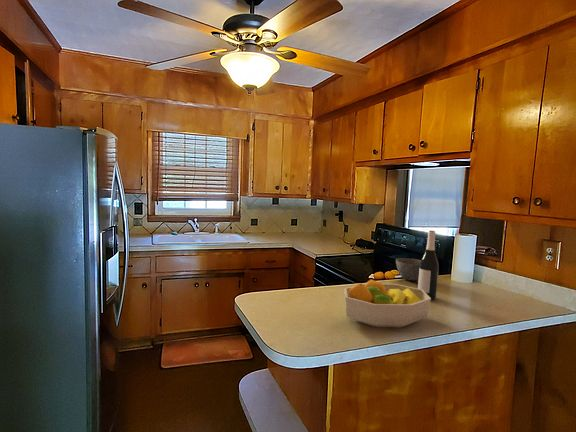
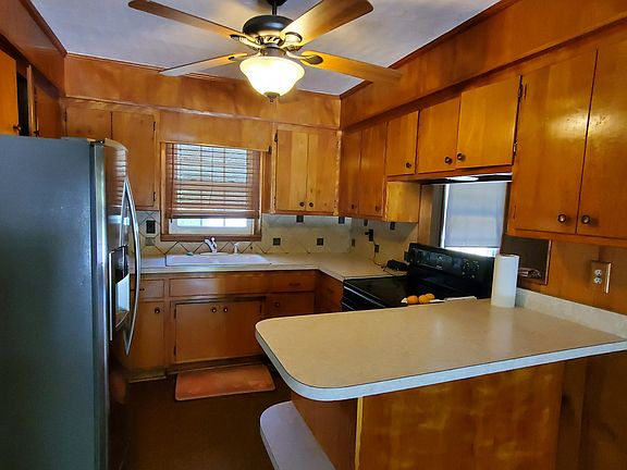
- wine bottle [417,230,440,301]
- bowl [395,257,421,282]
- fruit bowl [343,279,432,328]
